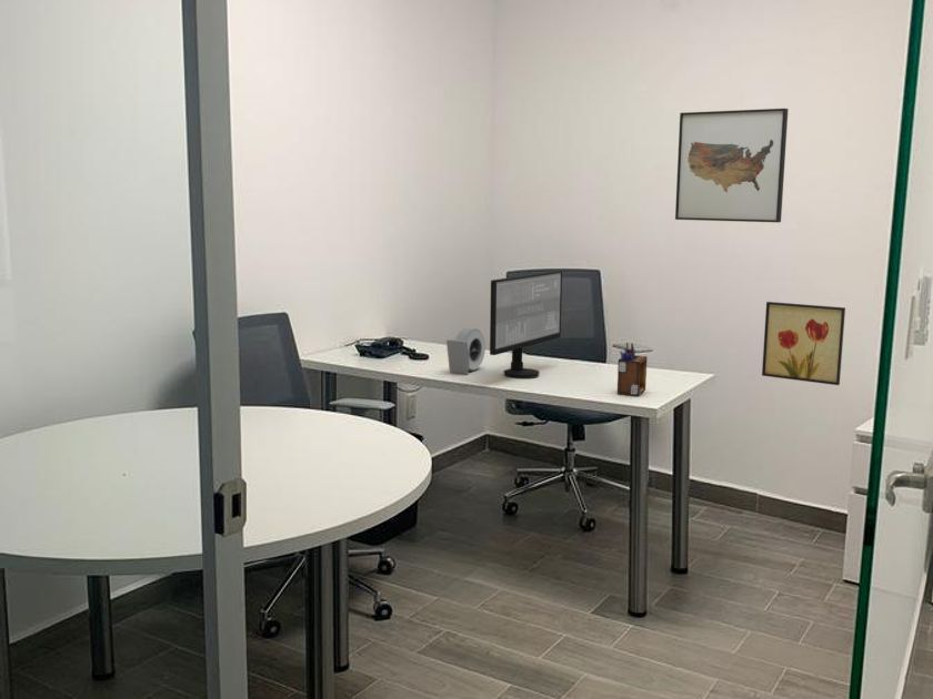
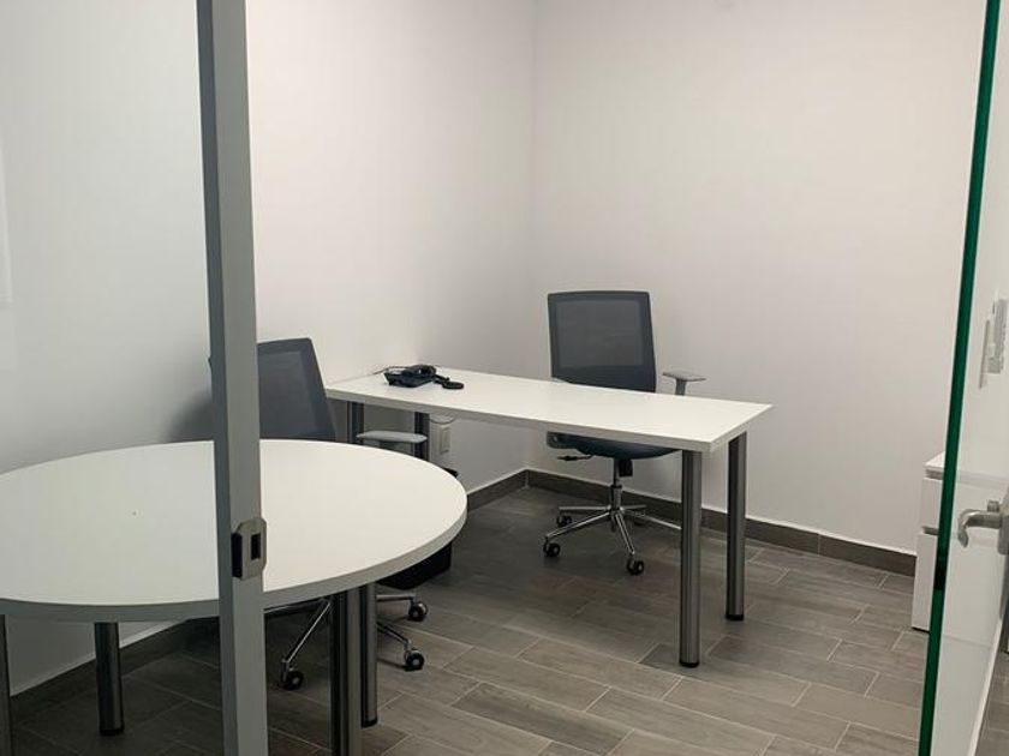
- computer monitor [489,270,563,379]
- alarm clock [445,326,486,375]
- desk organizer [616,342,649,397]
- wall art [761,301,846,386]
- wall art [674,108,789,223]
